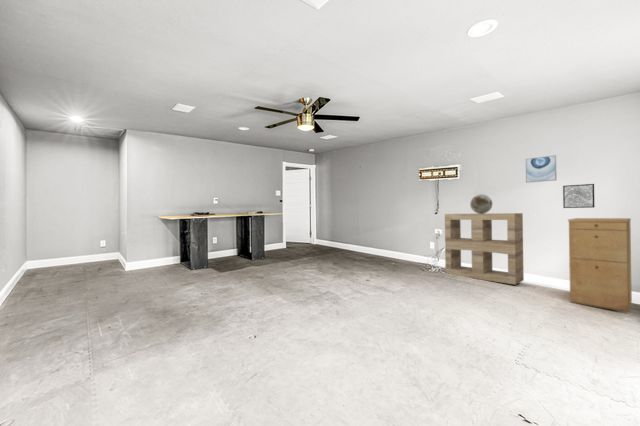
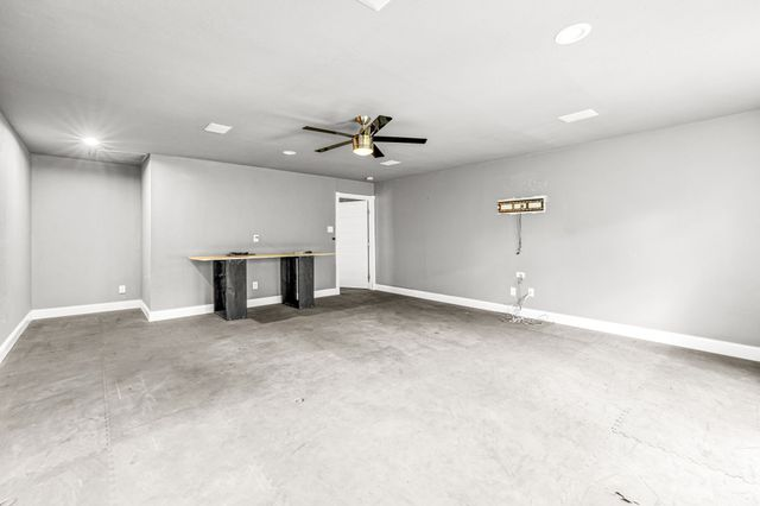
- filing cabinet [567,217,633,313]
- decorative globe [469,193,493,214]
- shelving unit [444,212,525,286]
- wall art [562,183,595,209]
- wall art [525,154,557,184]
